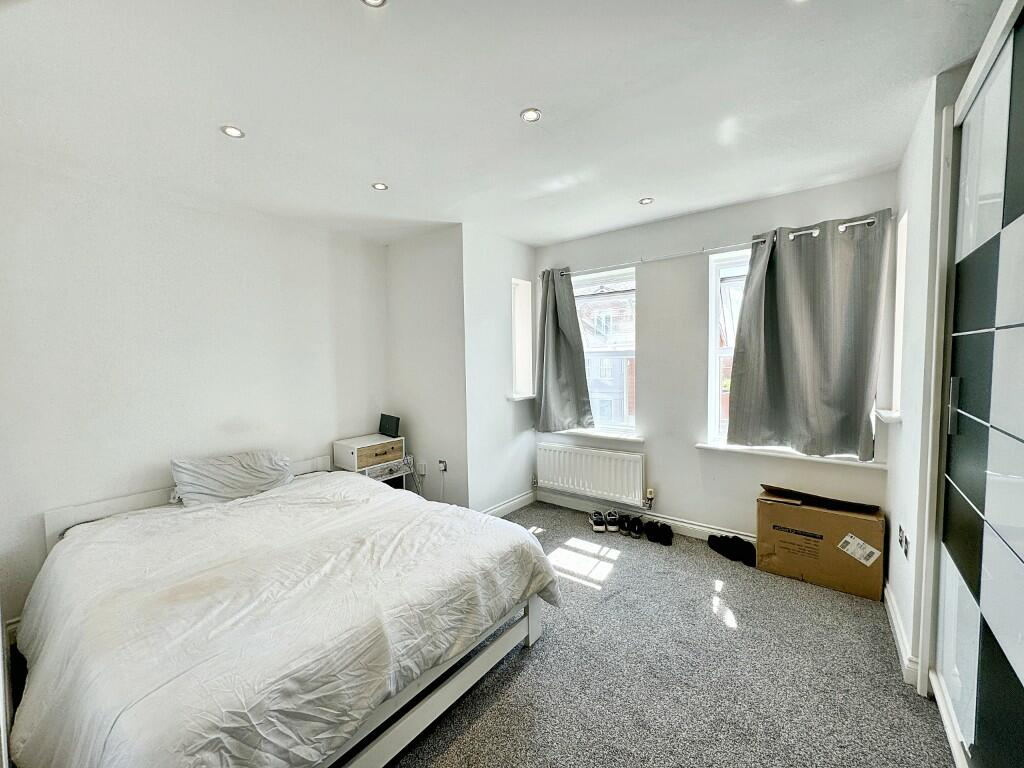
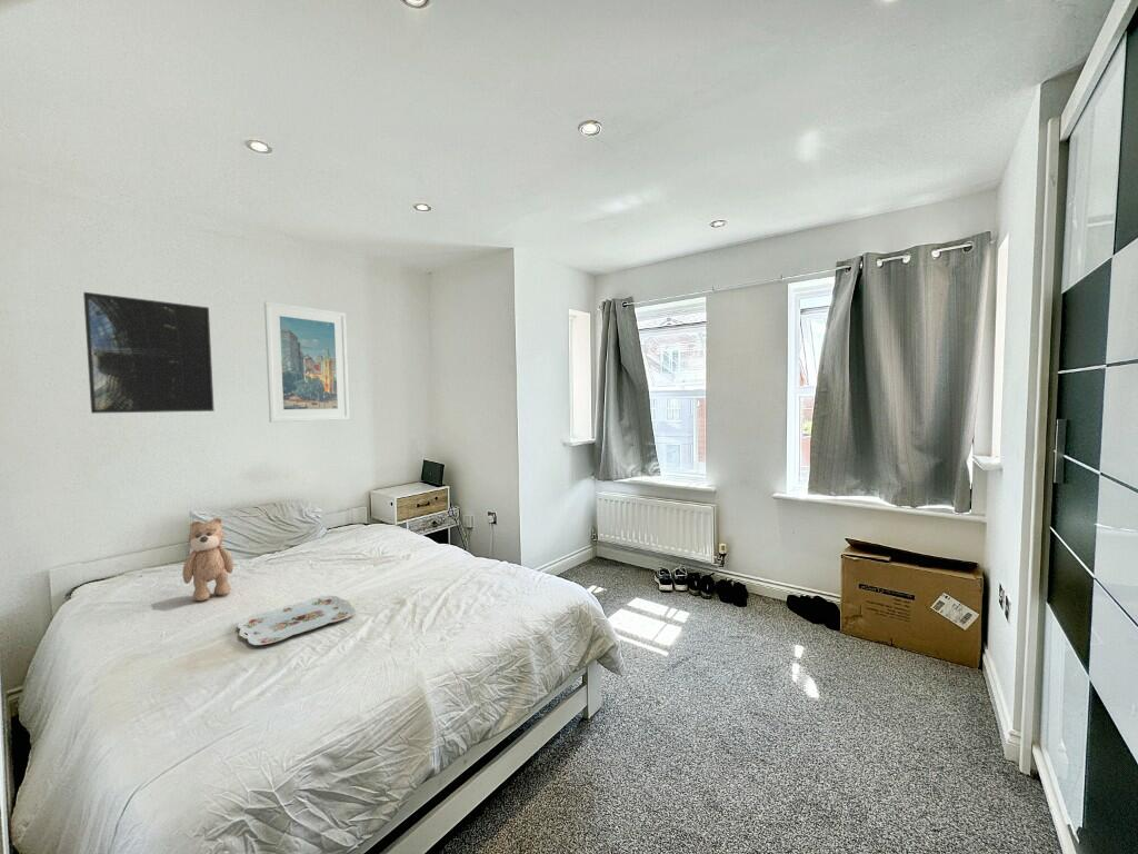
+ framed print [263,300,350,424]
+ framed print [82,291,216,415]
+ teddy bear [181,517,234,602]
+ serving tray [237,595,357,646]
